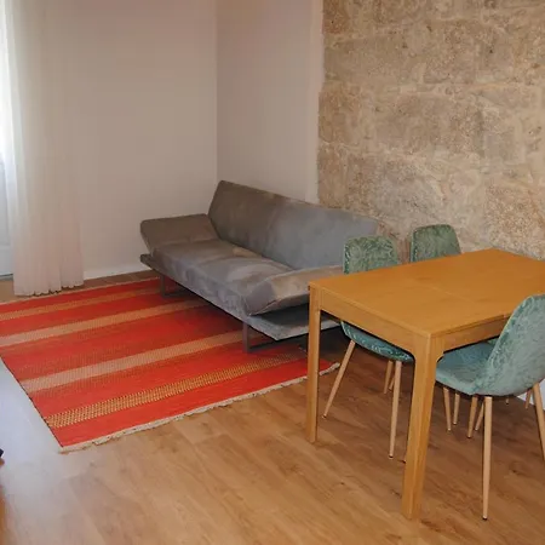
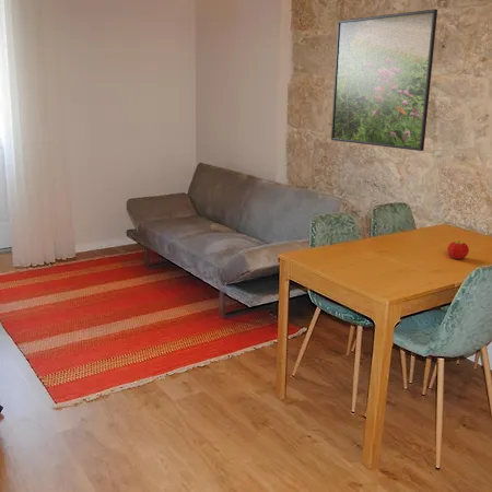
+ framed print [330,8,438,152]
+ fruit [446,241,470,260]
